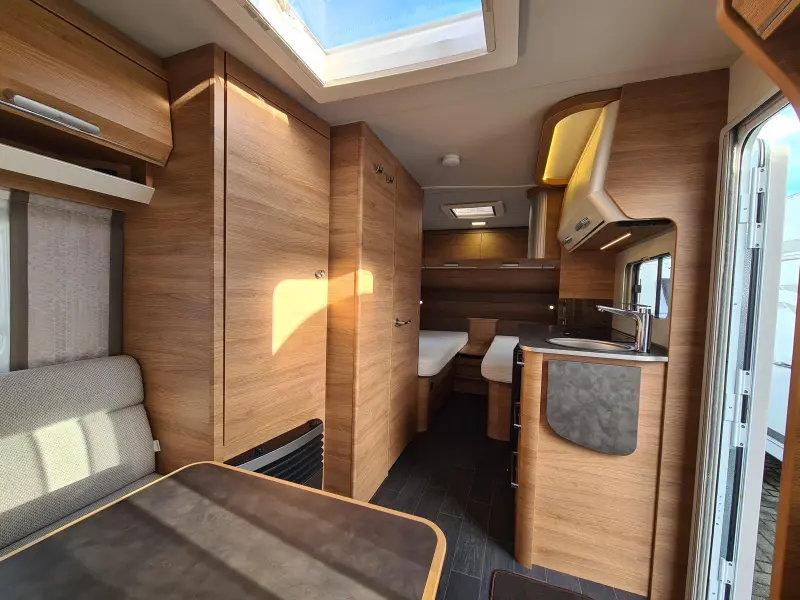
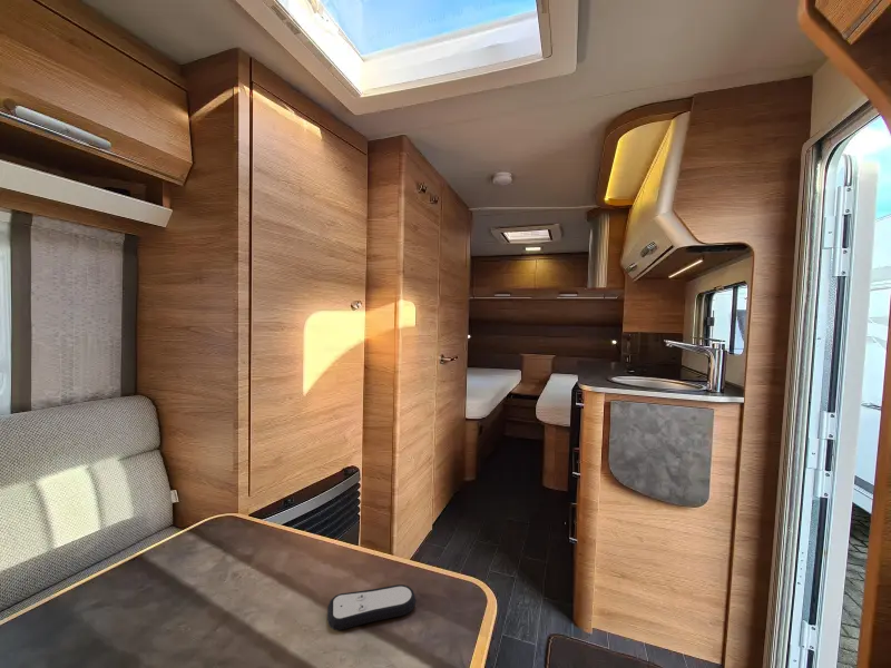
+ remote control [326,583,417,631]
